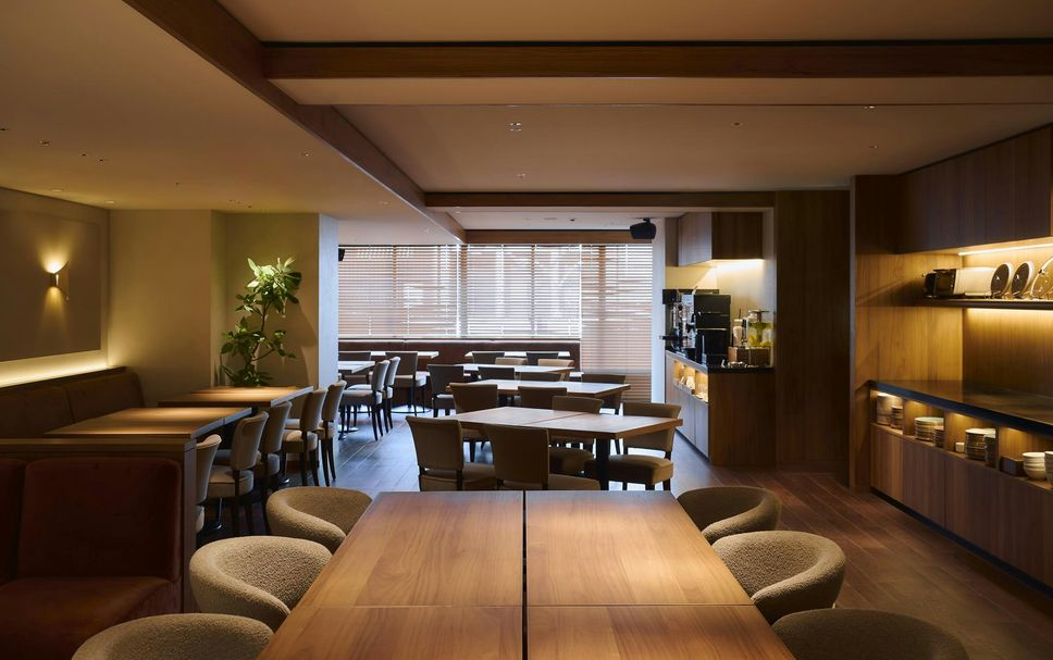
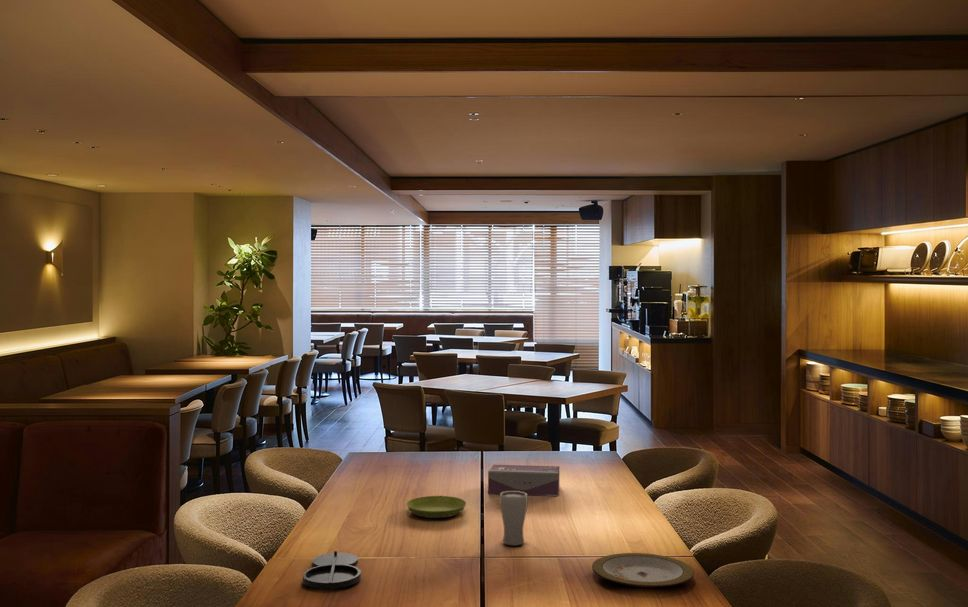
+ drinking glass [498,491,529,546]
+ tissue box [487,464,560,497]
+ saucer [405,495,467,519]
+ plate [591,552,695,589]
+ plate [302,550,362,590]
